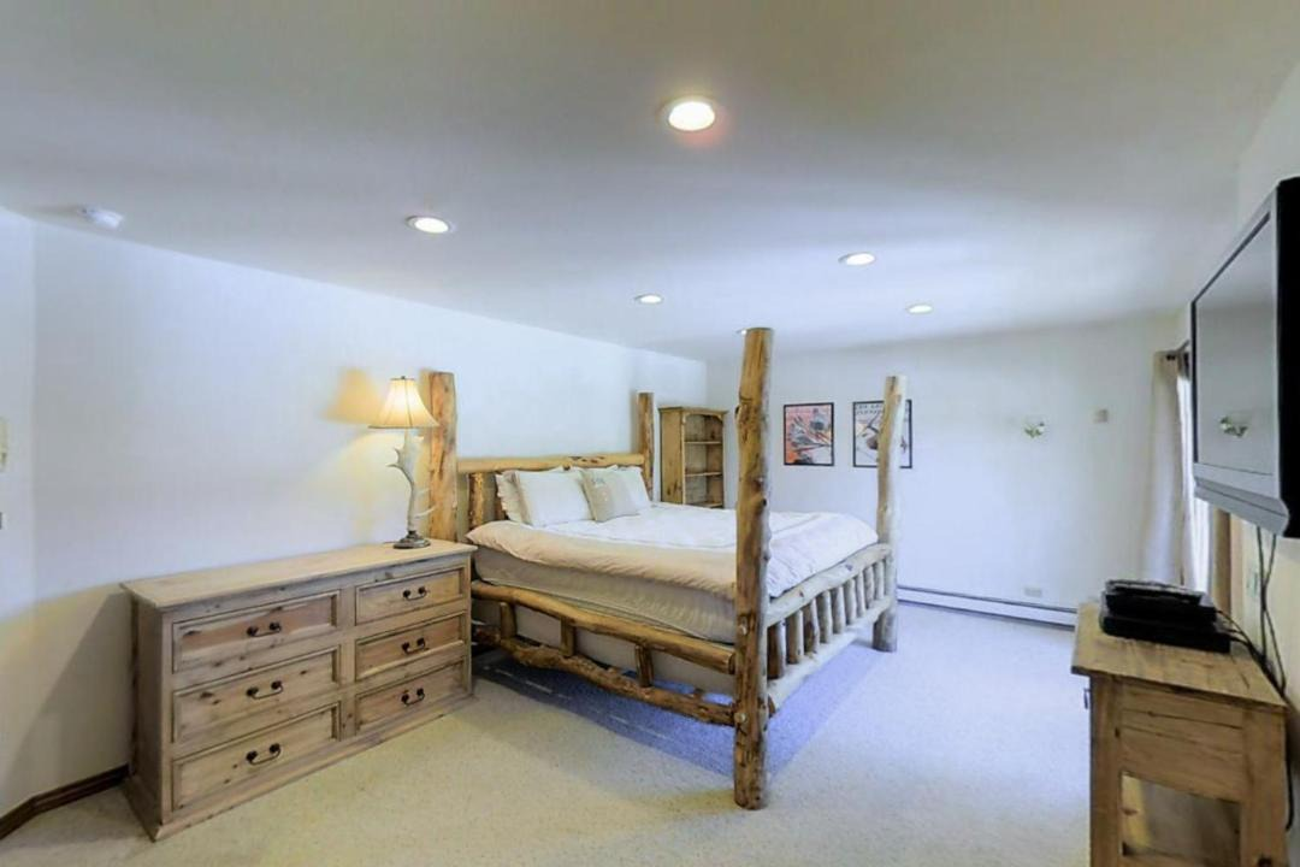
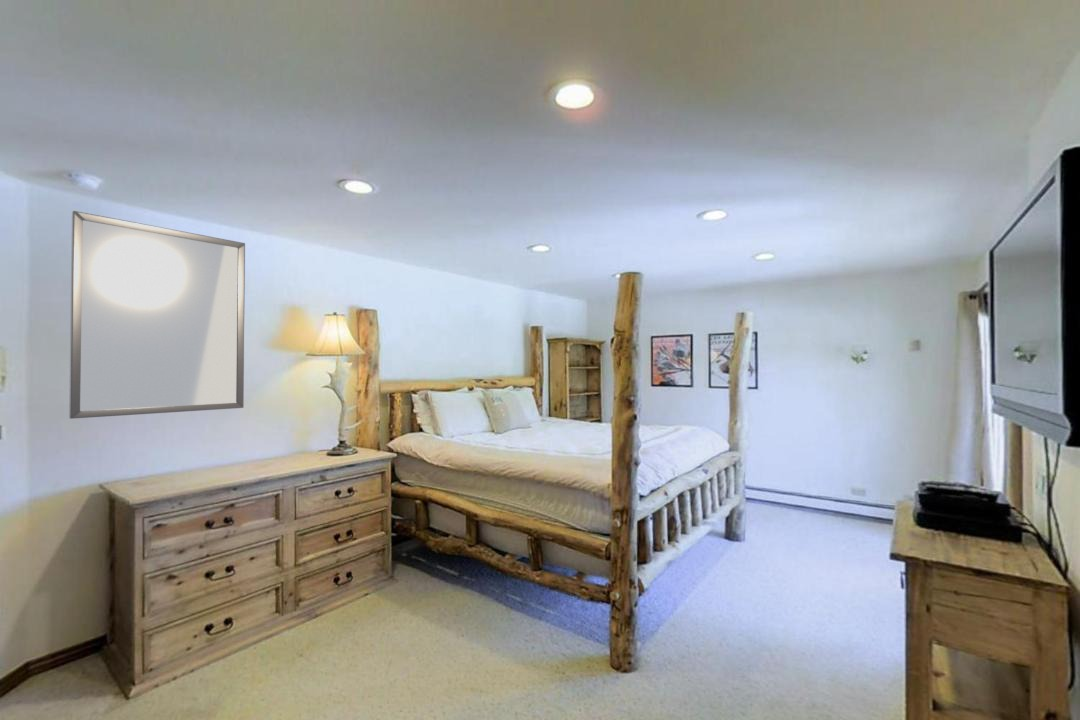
+ home mirror [68,210,246,420]
